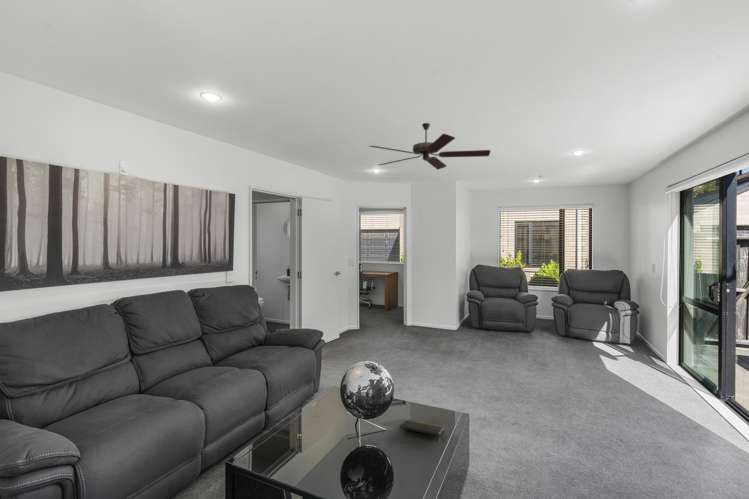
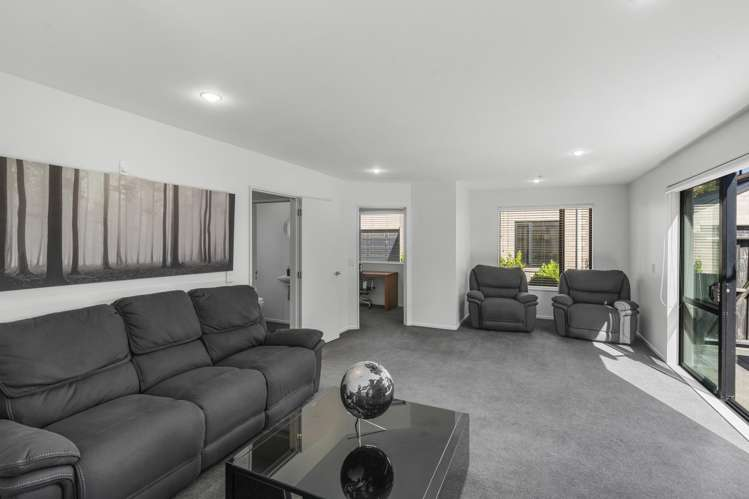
- notepad [399,418,445,437]
- ceiling fan [368,122,492,170]
